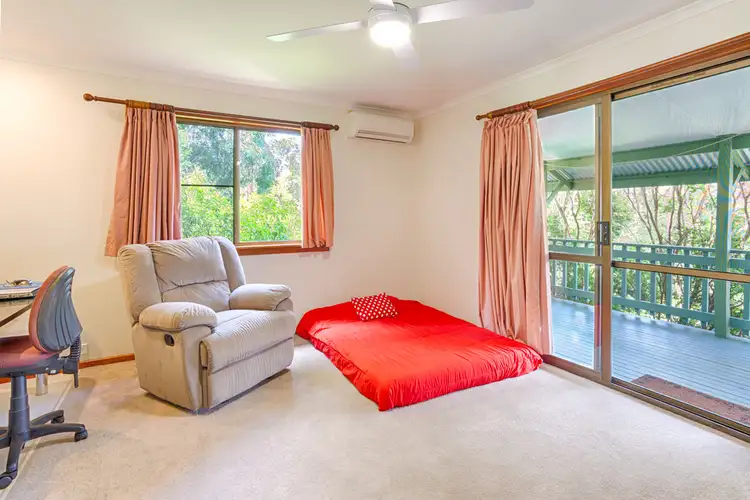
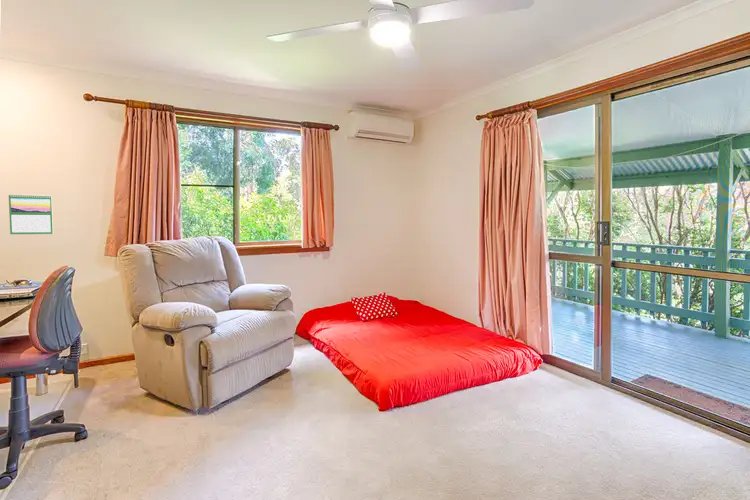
+ calendar [8,193,54,235]
